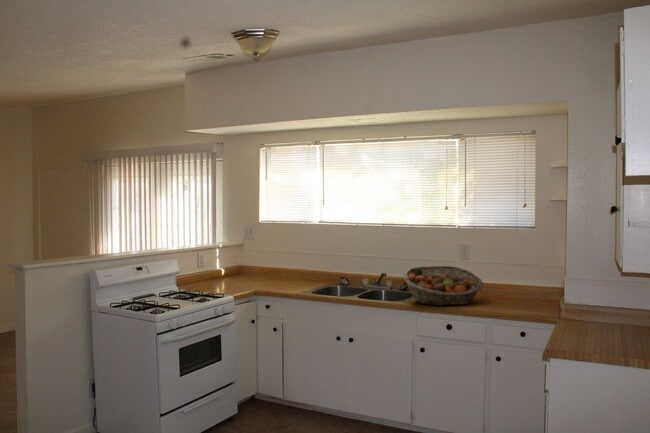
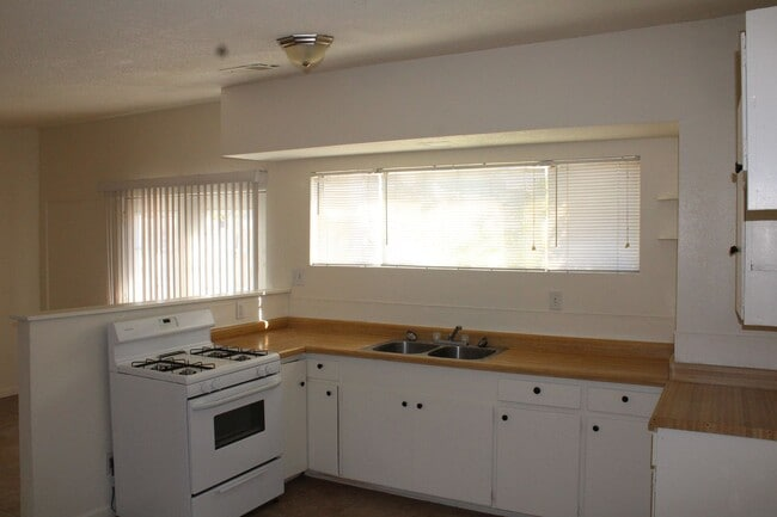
- fruit basket [403,265,484,306]
